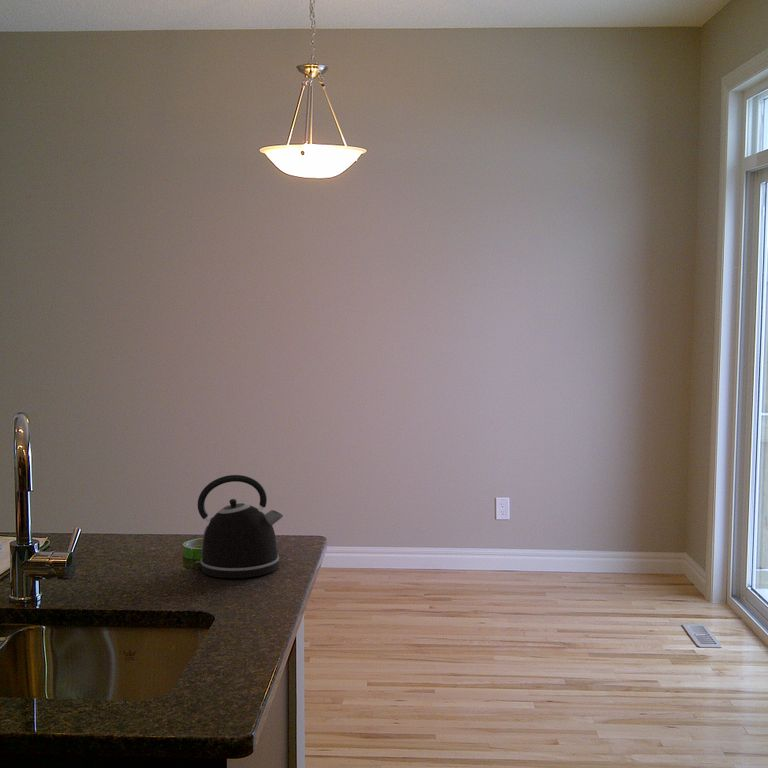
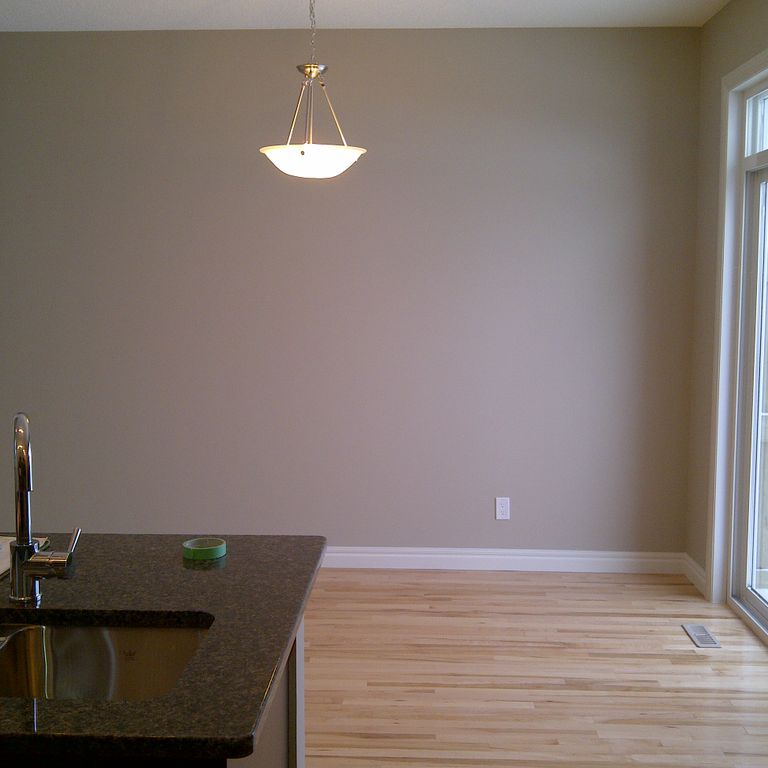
- kettle [194,474,284,579]
